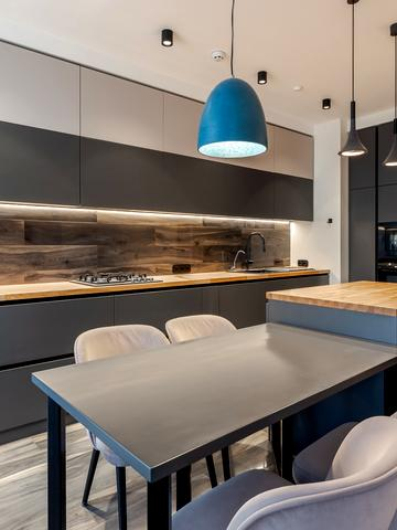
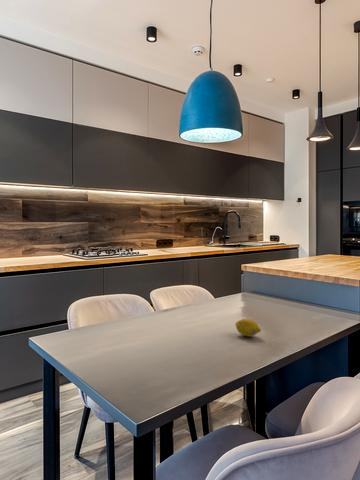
+ fruit [235,318,262,338]
